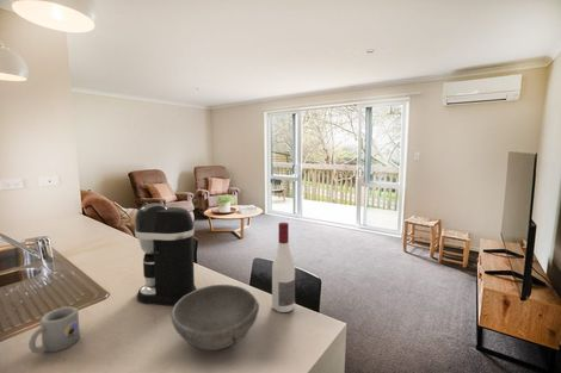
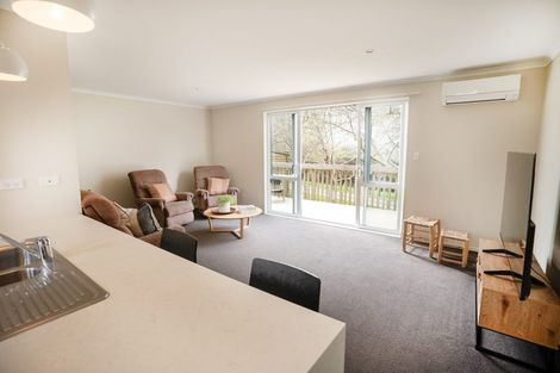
- bowl [169,284,260,352]
- coffee maker [134,203,198,306]
- alcohol [271,222,296,313]
- mug [27,305,81,355]
